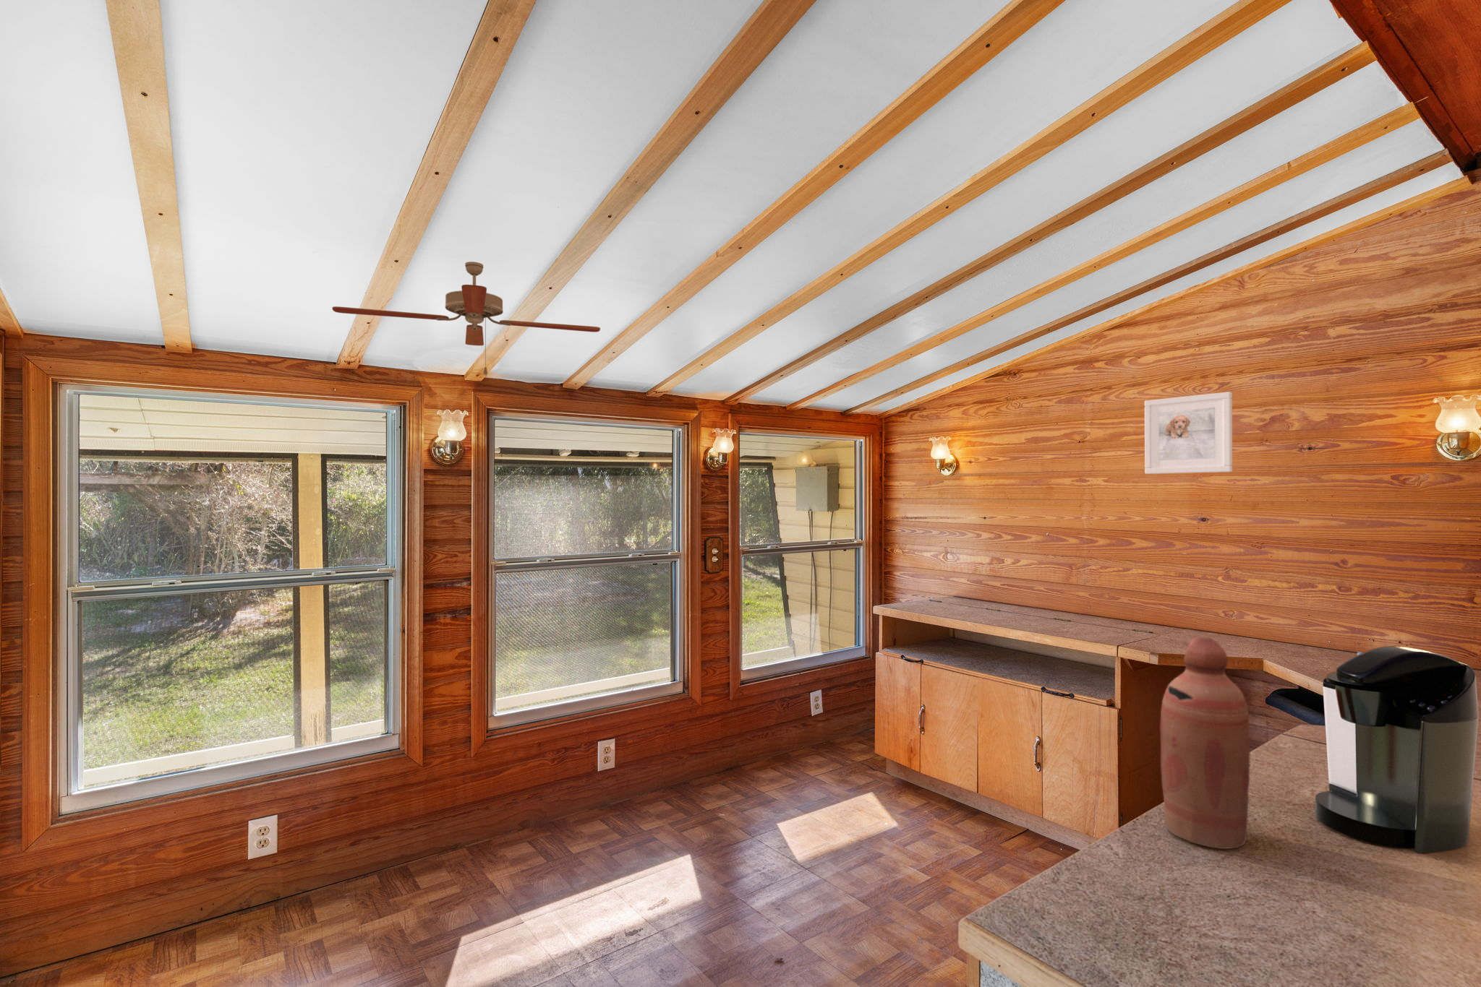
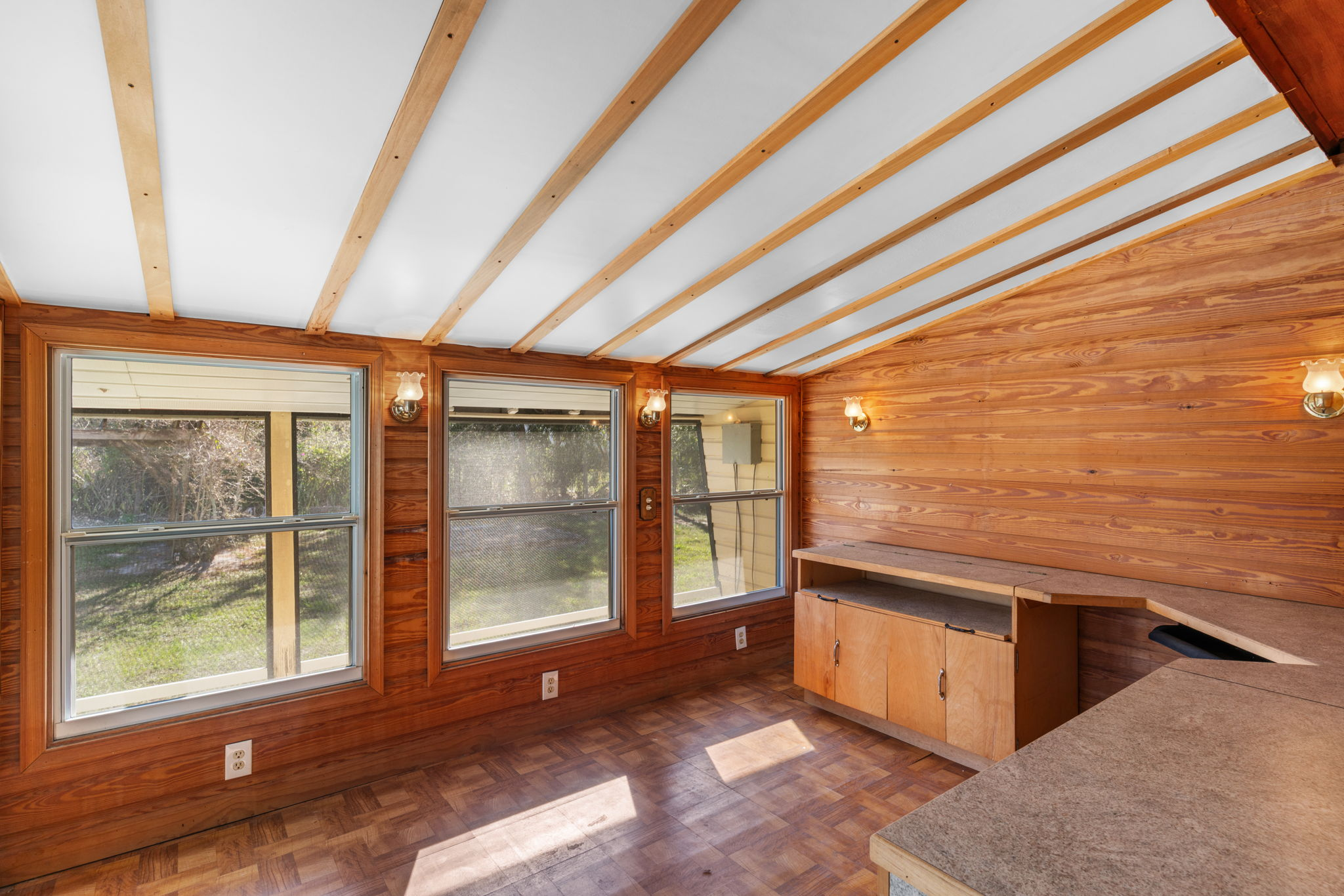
- coffee maker [1315,644,1480,854]
- ceiling fan [332,261,601,376]
- bottle [1160,636,1251,849]
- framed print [1144,391,1233,475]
